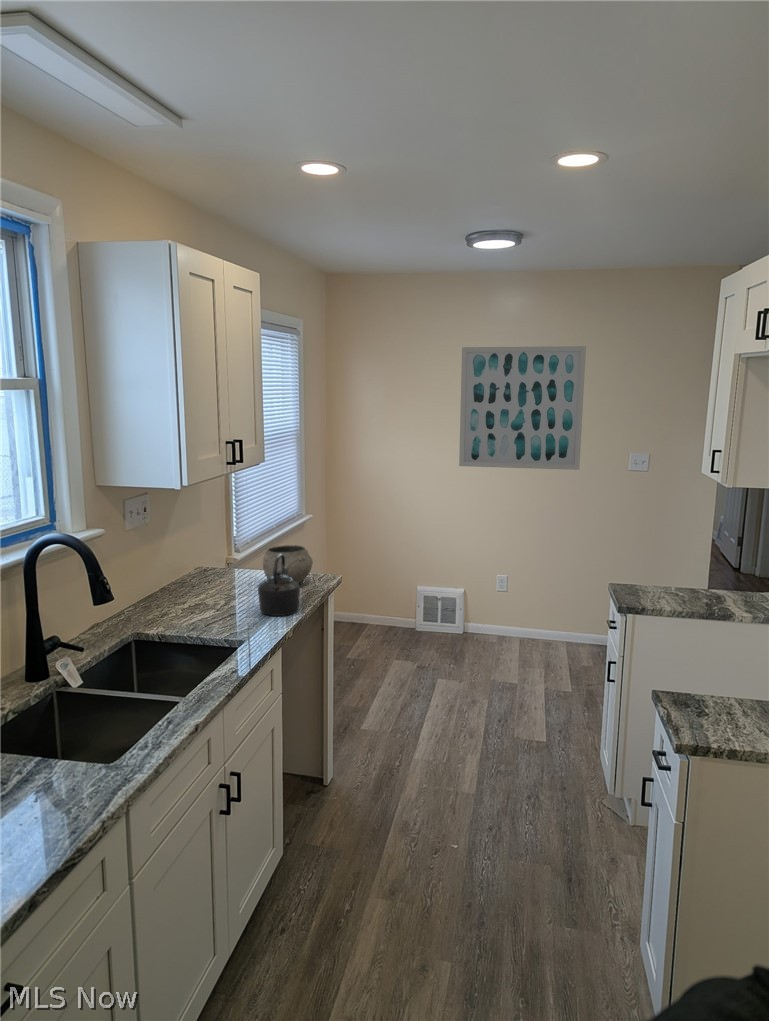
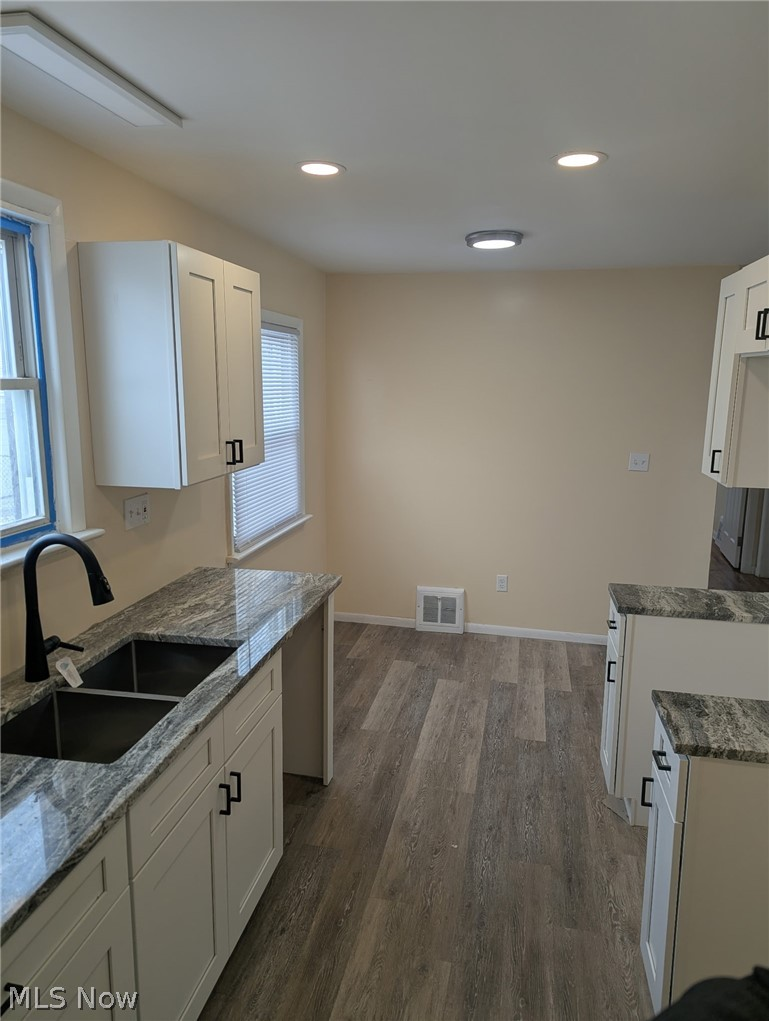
- wall art [458,345,587,471]
- kettle [257,554,301,617]
- bowl [262,544,314,584]
